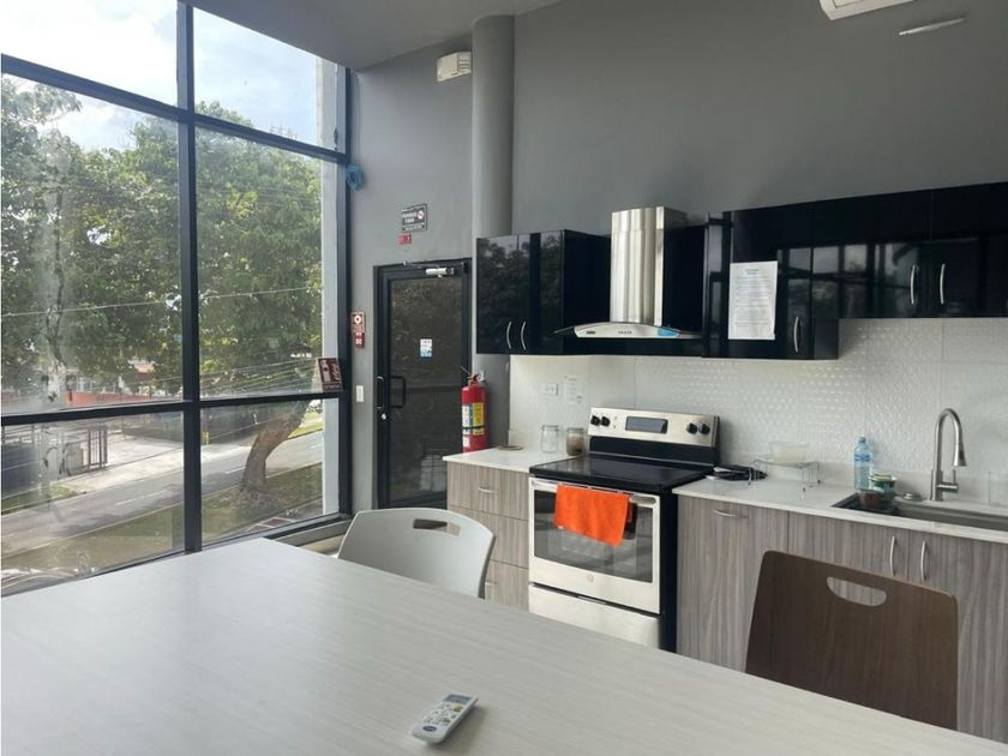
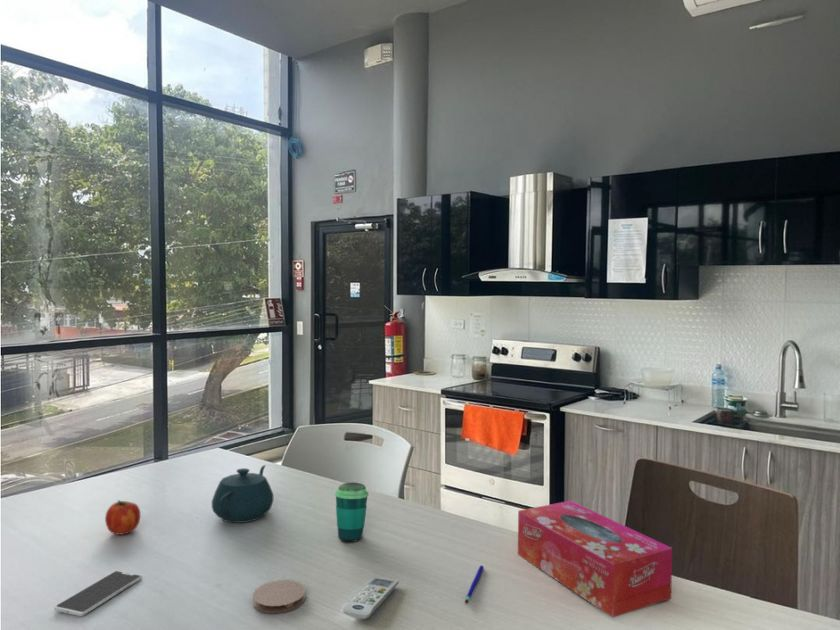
+ tissue box [517,500,673,618]
+ smartphone [53,570,143,617]
+ teapot [211,464,274,524]
+ fruit [104,499,141,536]
+ pen [464,564,485,605]
+ coaster [252,579,306,614]
+ cup [334,482,370,543]
